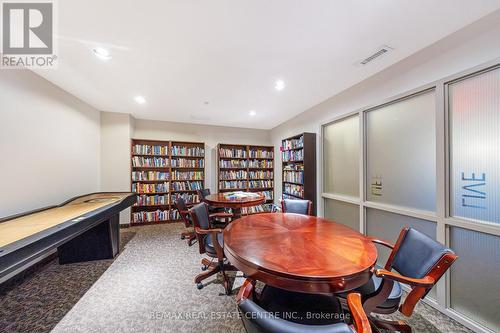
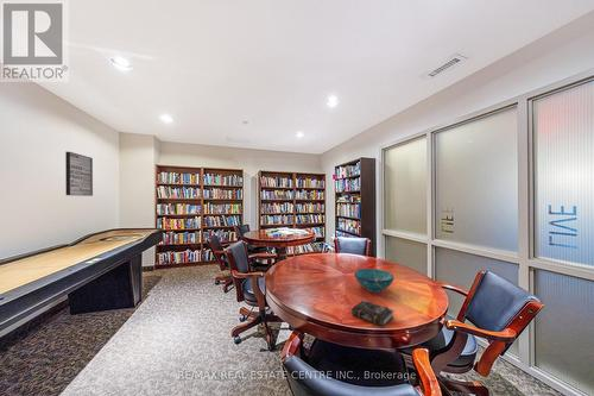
+ book [350,298,396,328]
+ wall art [64,151,94,197]
+ bowl [353,268,394,294]
